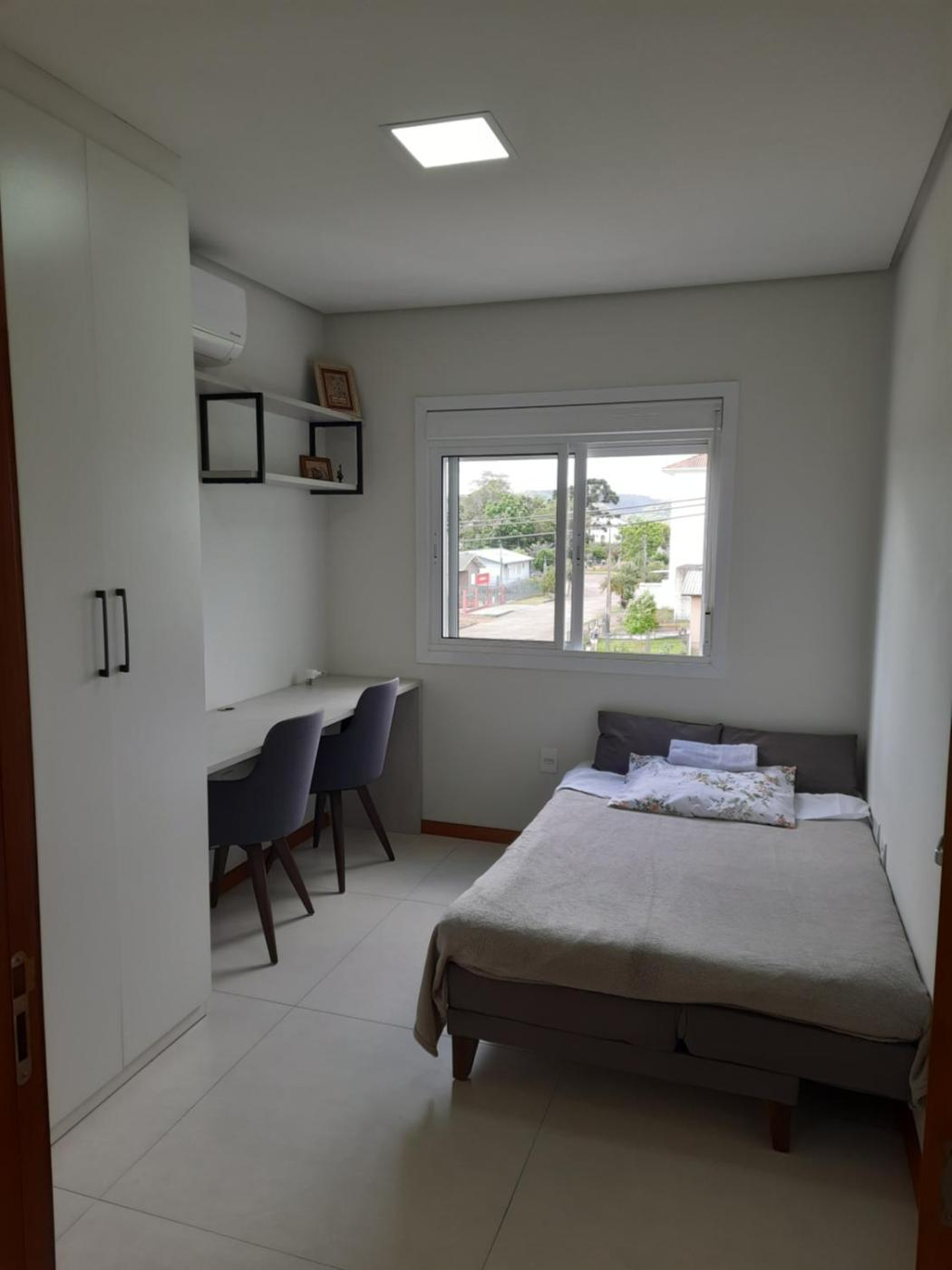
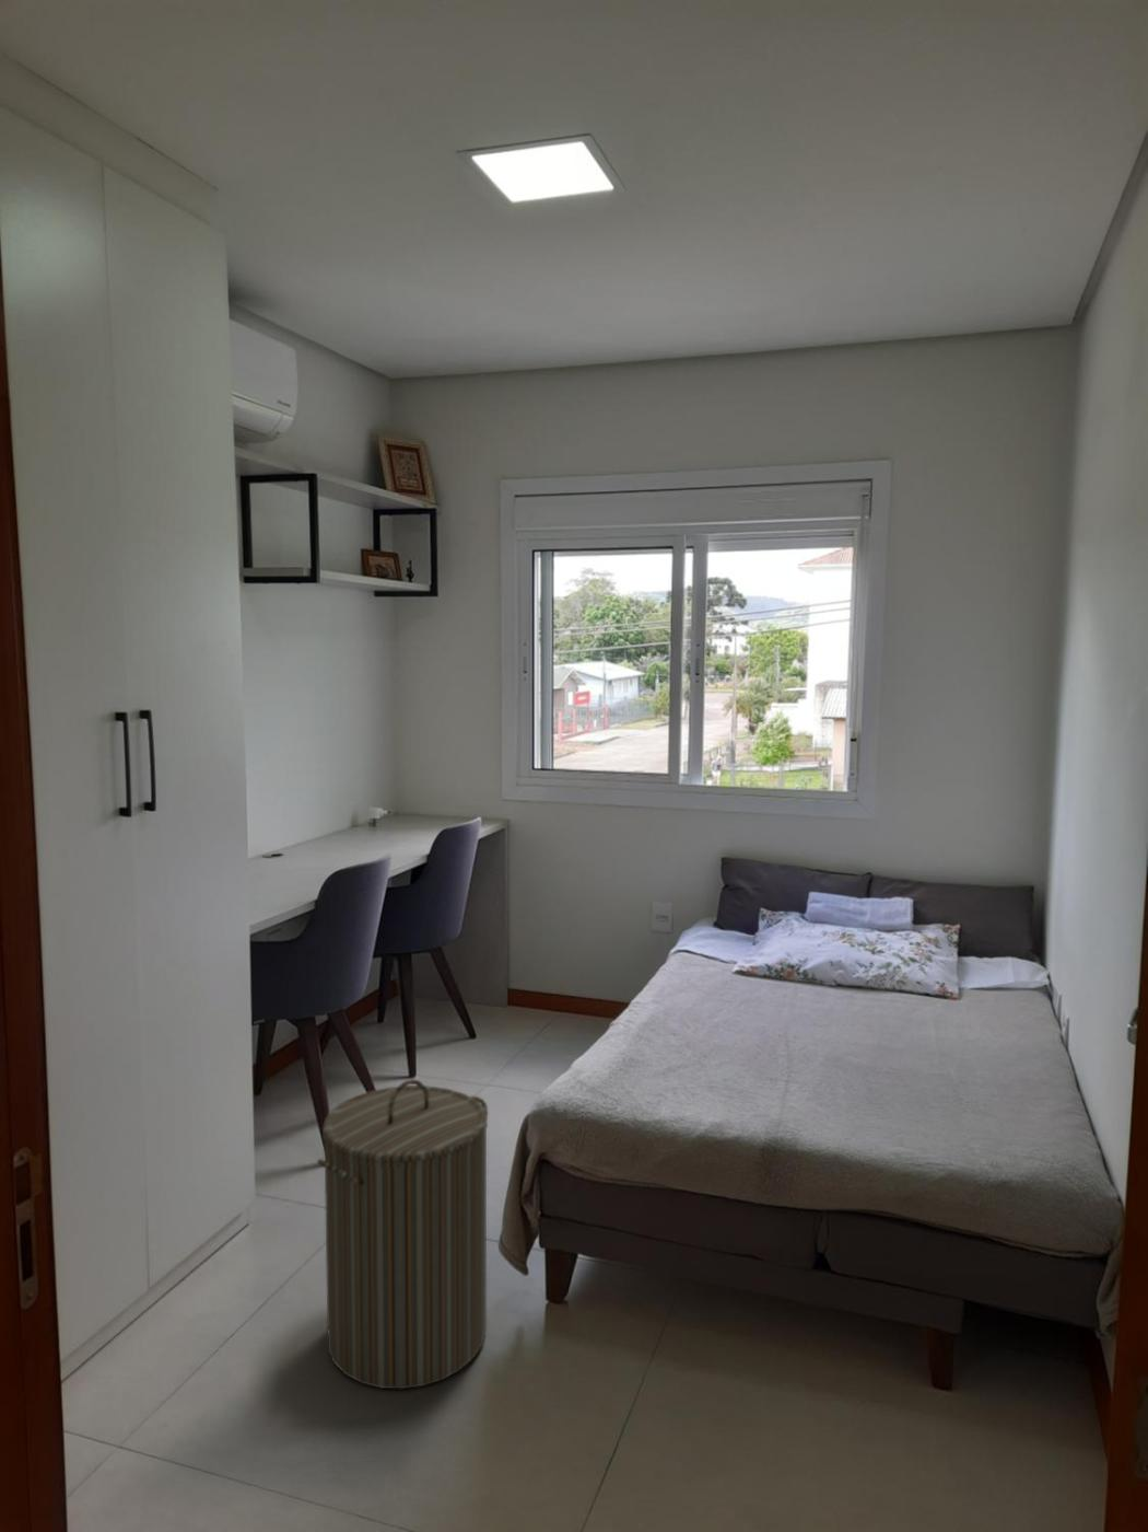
+ laundry hamper [316,1078,488,1390]
